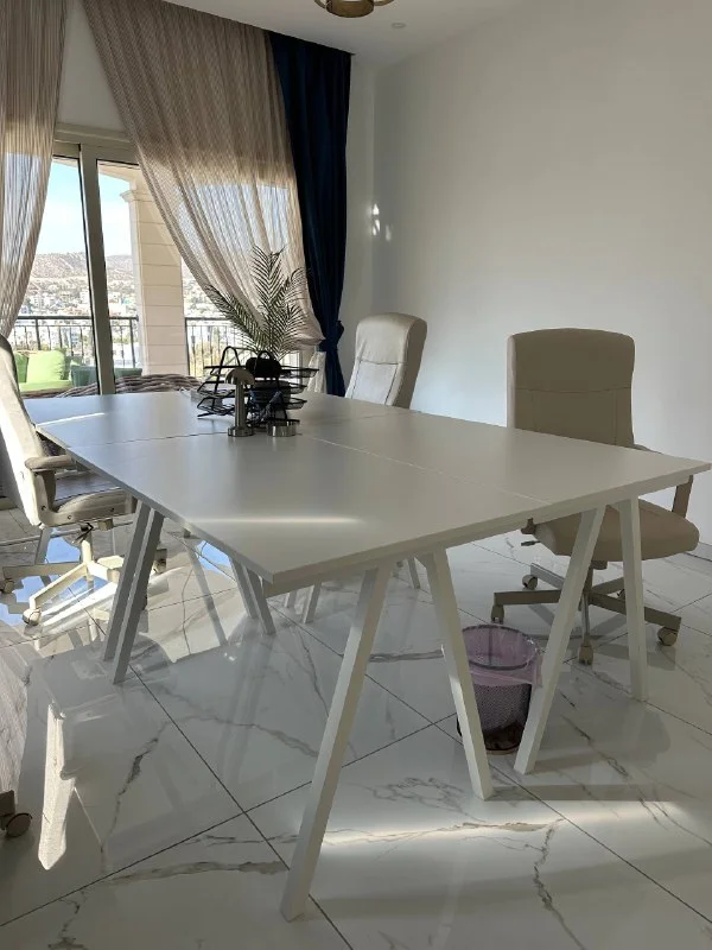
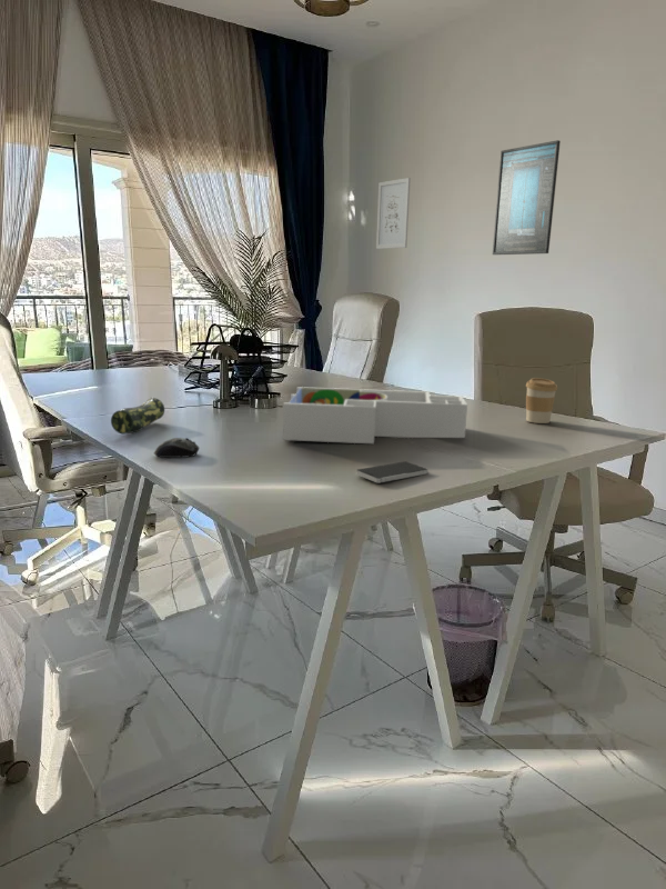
+ coffee cup [525,377,558,424]
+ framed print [492,139,562,256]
+ computer mouse [153,437,200,459]
+ smartphone [355,460,430,483]
+ desk organizer [282,386,468,444]
+ wall art [375,177,412,250]
+ pencil case [110,397,165,436]
